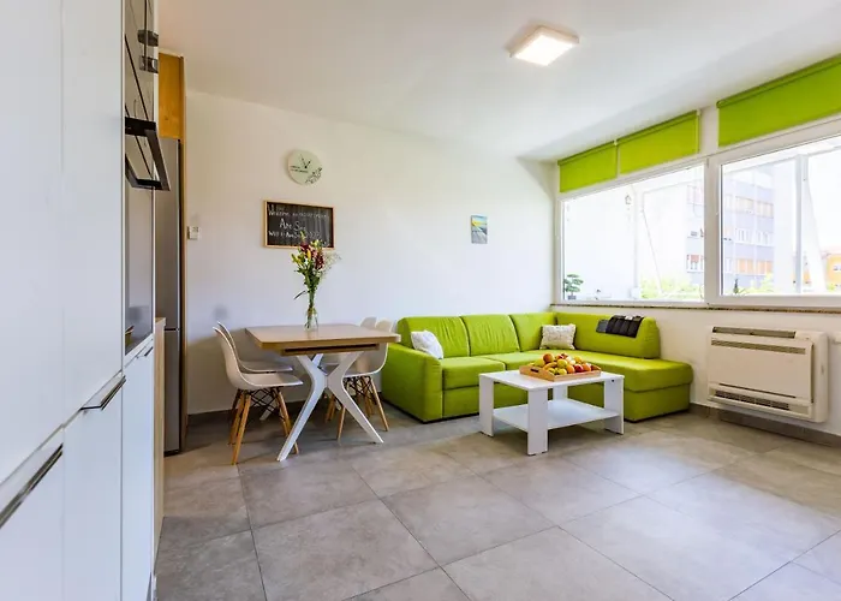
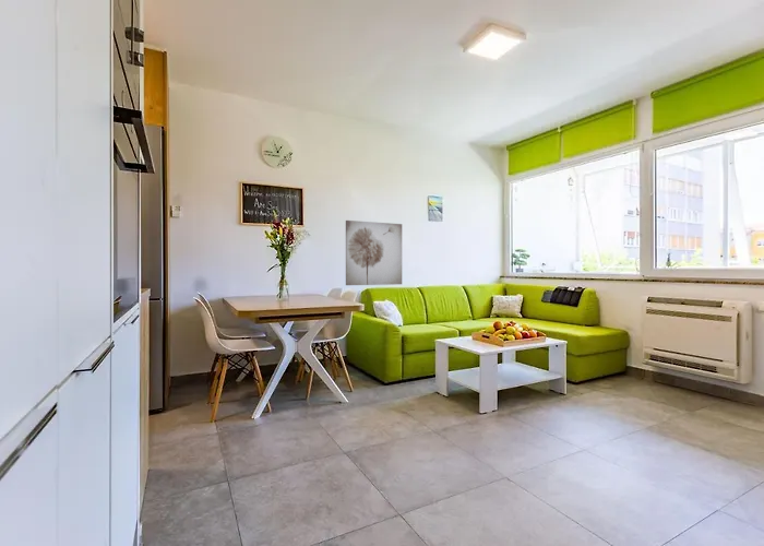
+ wall art [345,219,403,286]
